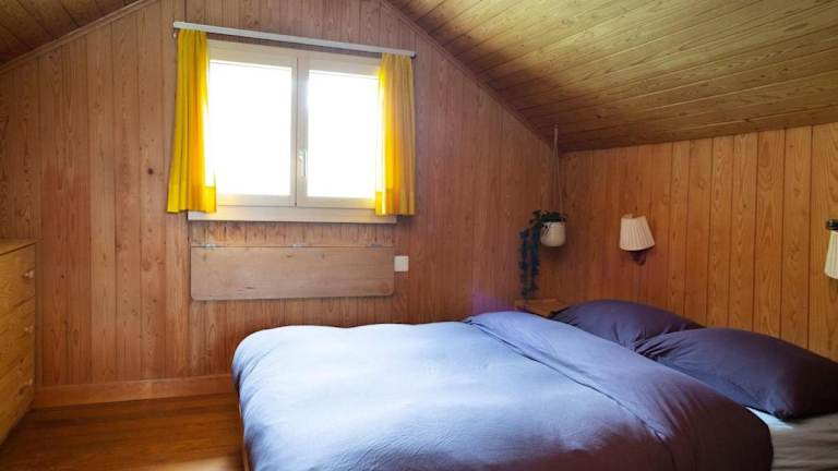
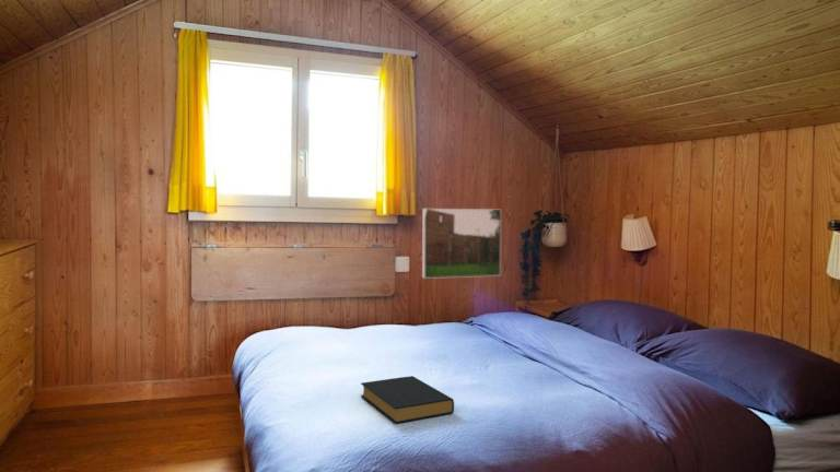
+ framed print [421,208,502,280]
+ hardback book [360,375,455,425]
